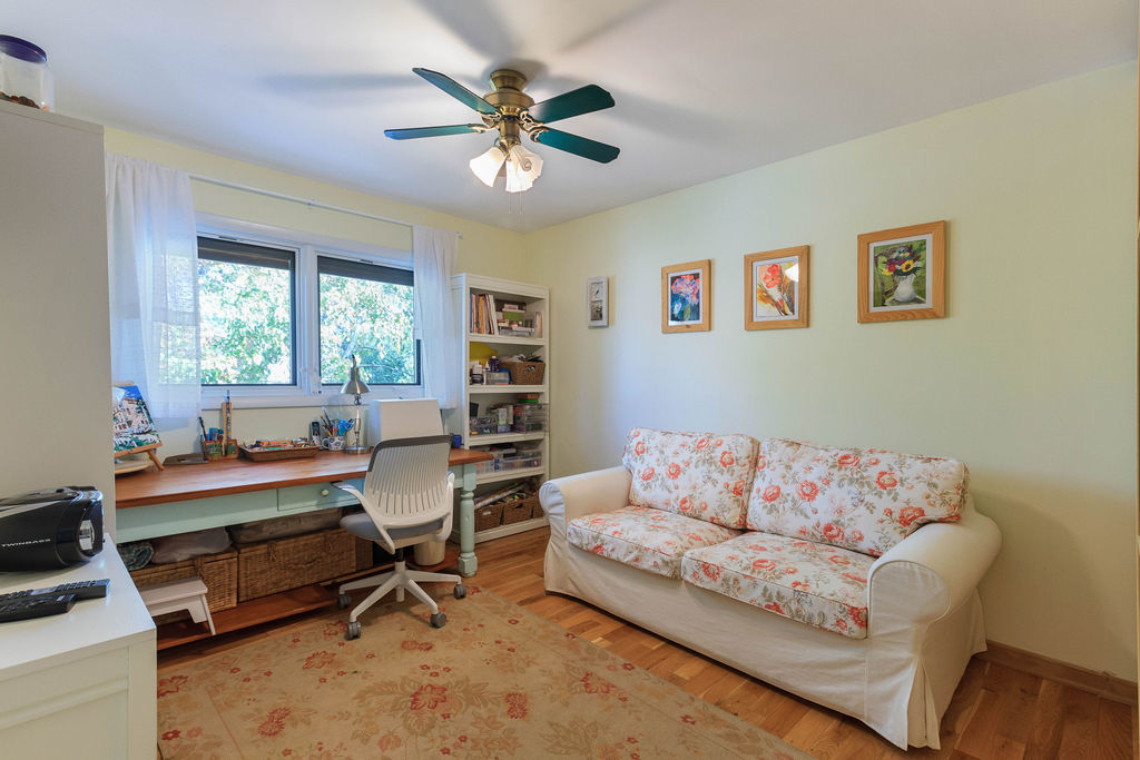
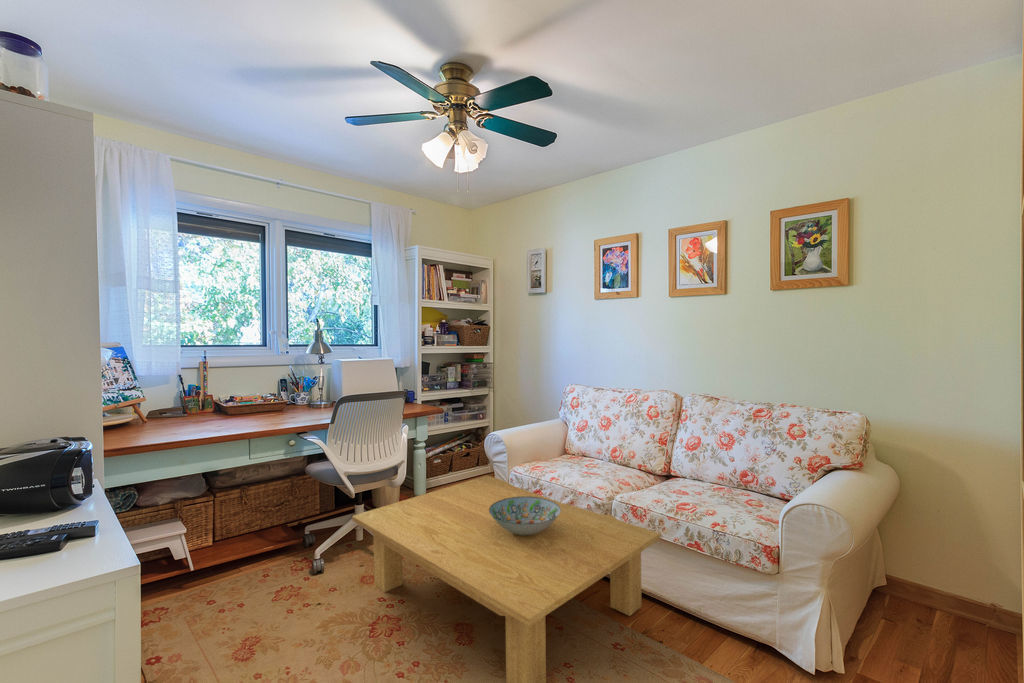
+ coffee table [351,474,662,683]
+ decorative bowl [489,497,561,535]
